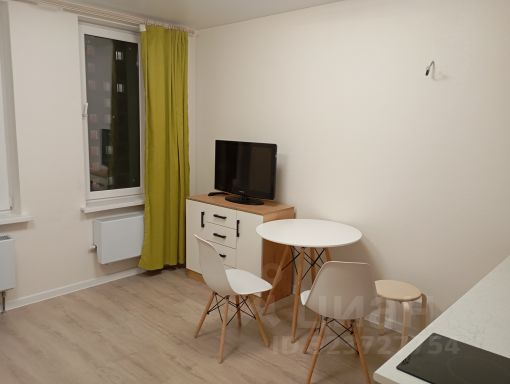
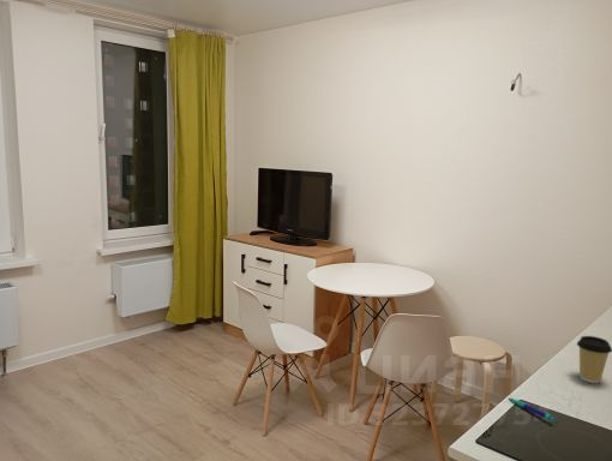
+ pen [506,396,556,423]
+ coffee cup [576,335,612,384]
